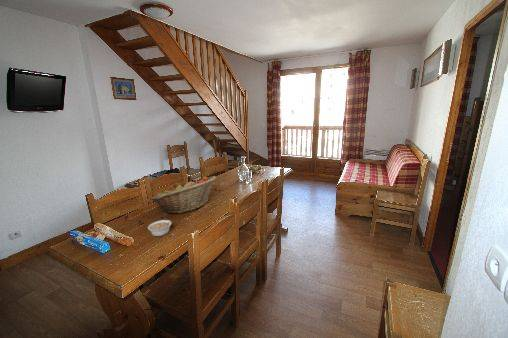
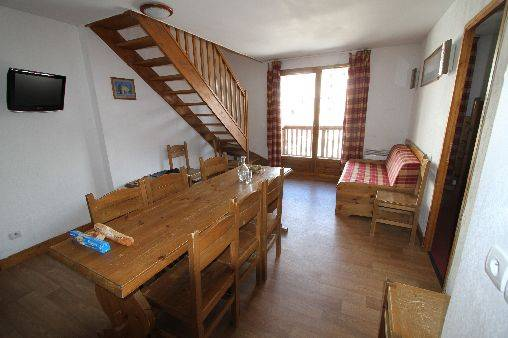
- legume [147,218,177,237]
- fruit basket [150,175,217,215]
